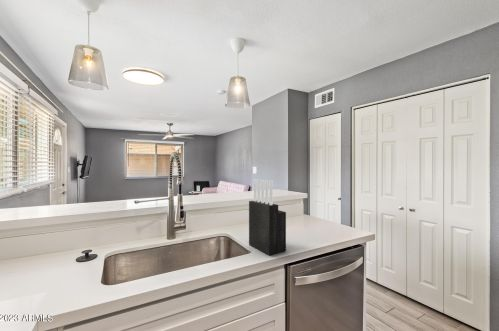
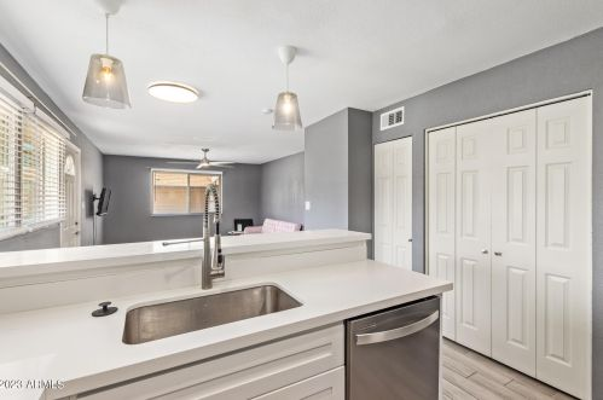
- knife block [248,178,287,256]
